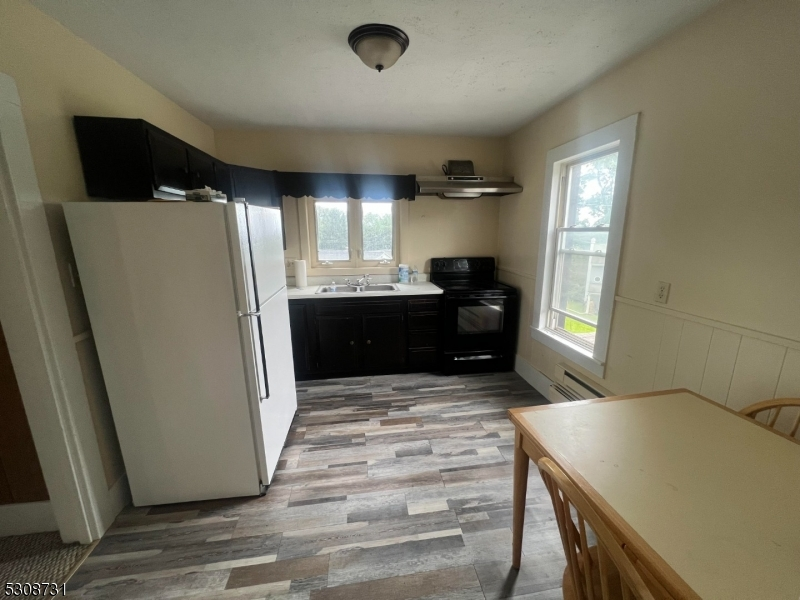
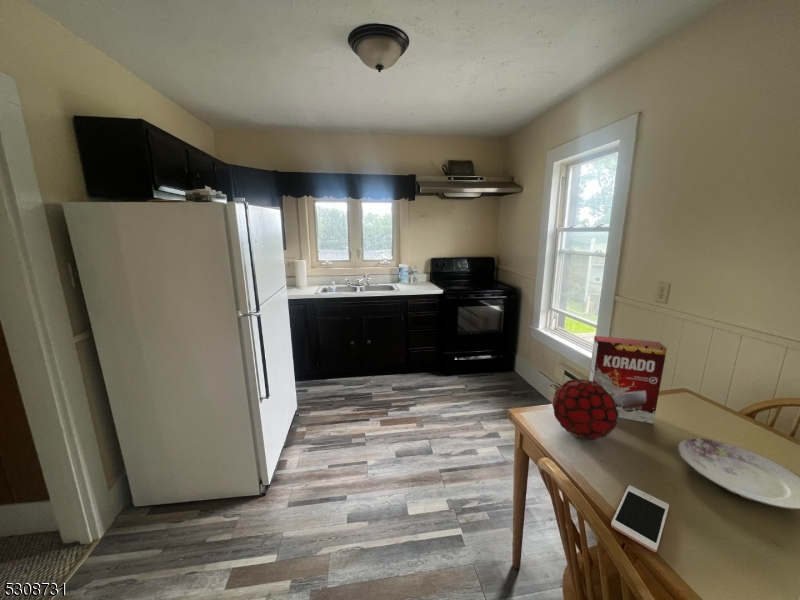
+ cereal box [588,335,668,425]
+ cell phone [610,484,670,553]
+ plate [677,437,800,511]
+ decorative orb [551,378,619,440]
